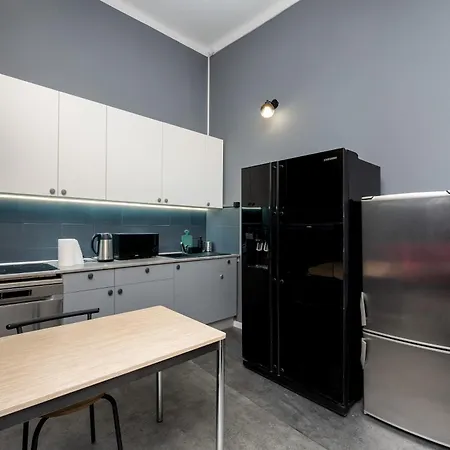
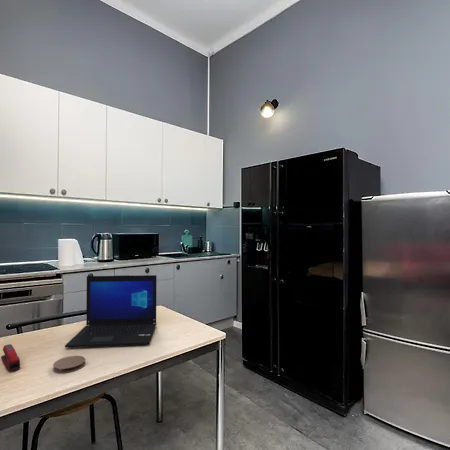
+ coaster [52,355,86,374]
+ laptop [64,274,158,348]
+ stapler [0,343,21,373]
